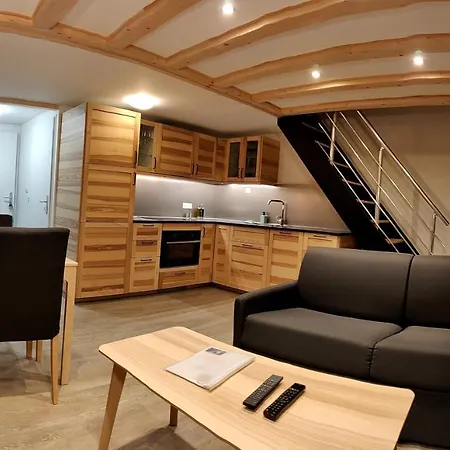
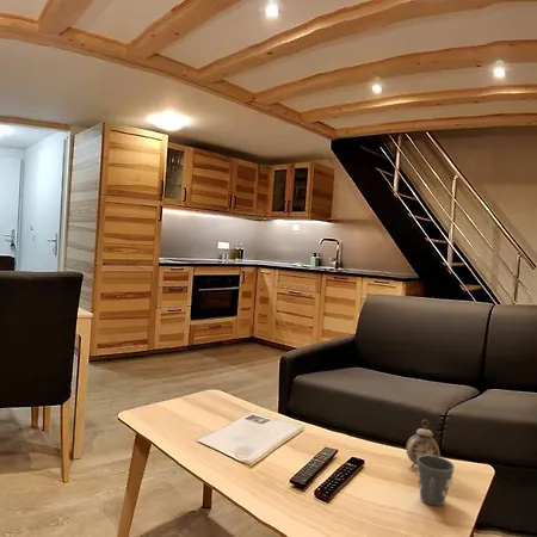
+ mug [416,455,456,507]
+ alarm clock [405,419,442,470]
